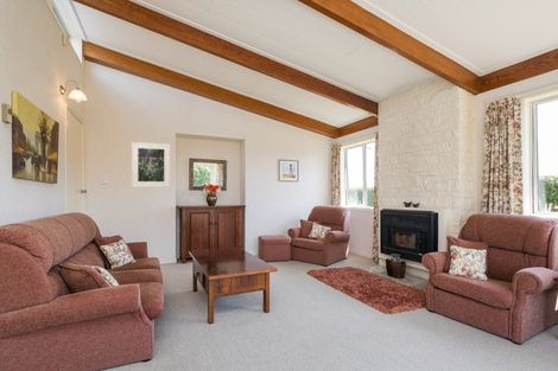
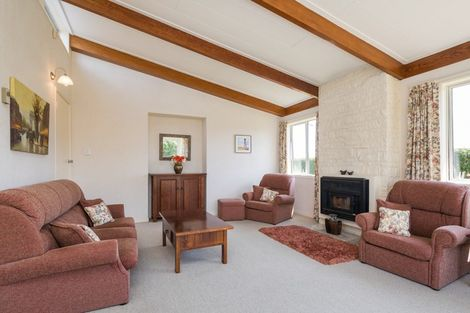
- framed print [131,141,171,188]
